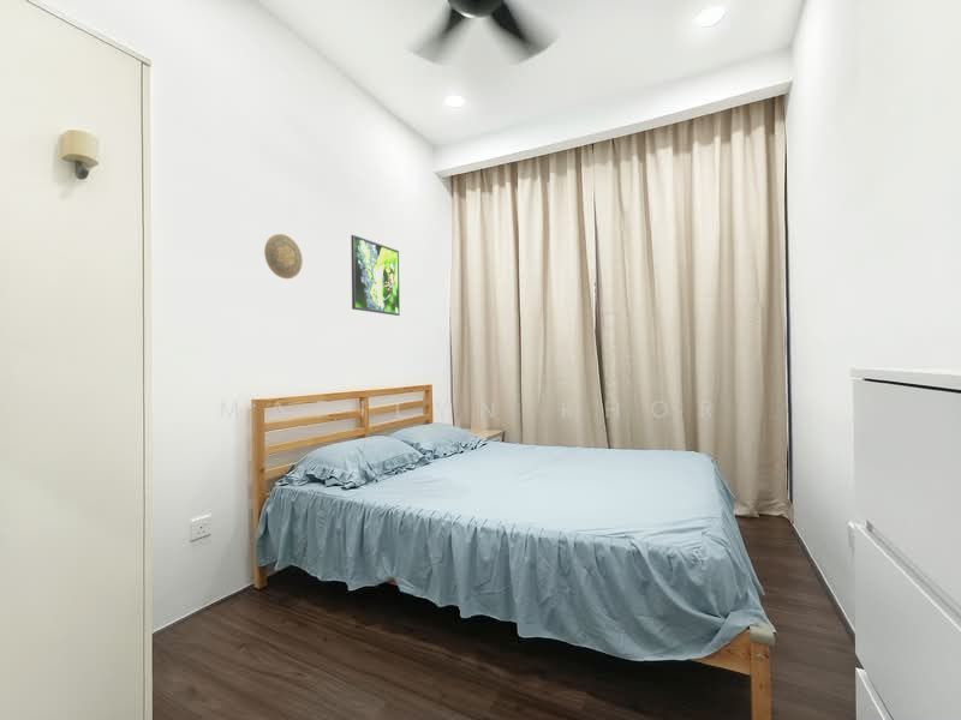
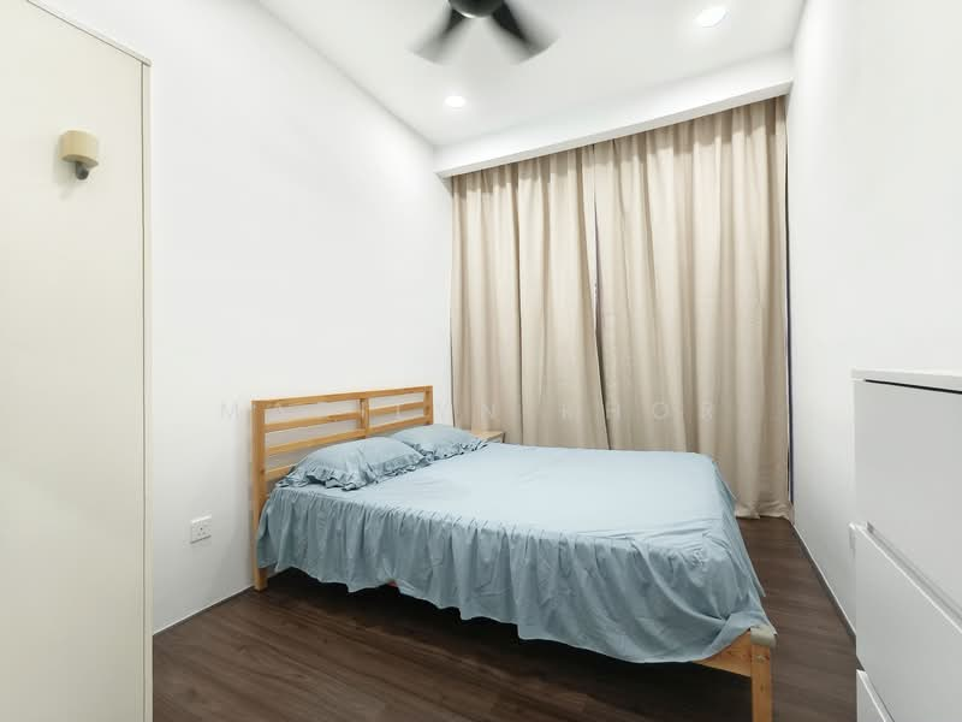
- decorative plate [263,233,304,280]
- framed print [350,234,401,317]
